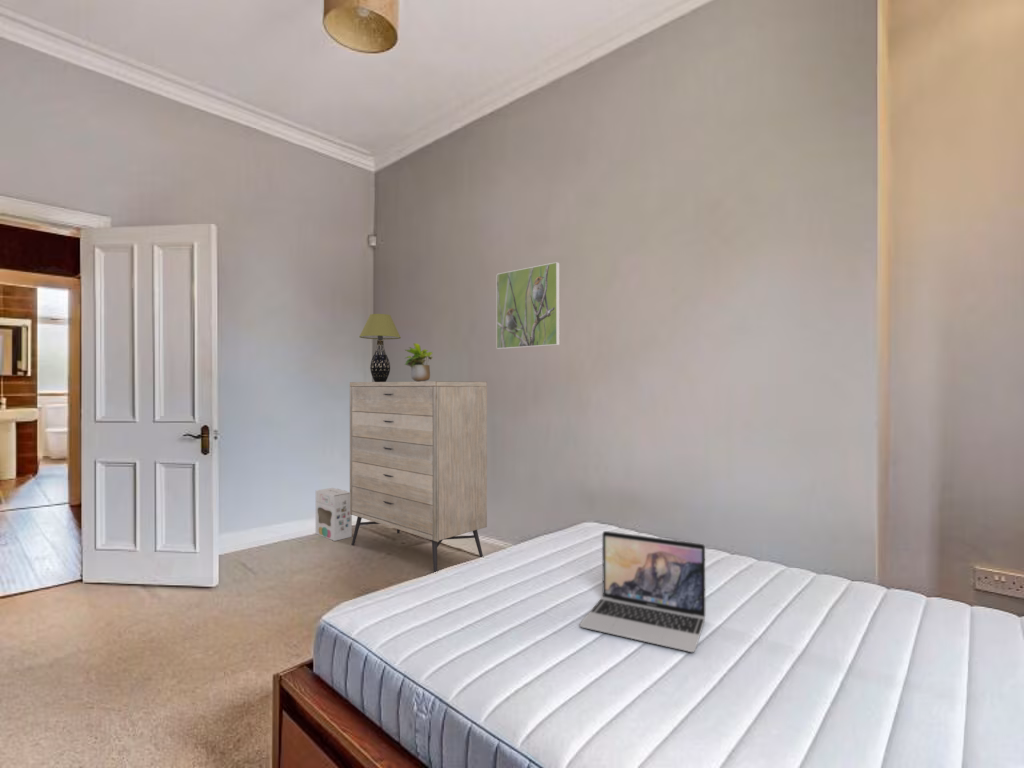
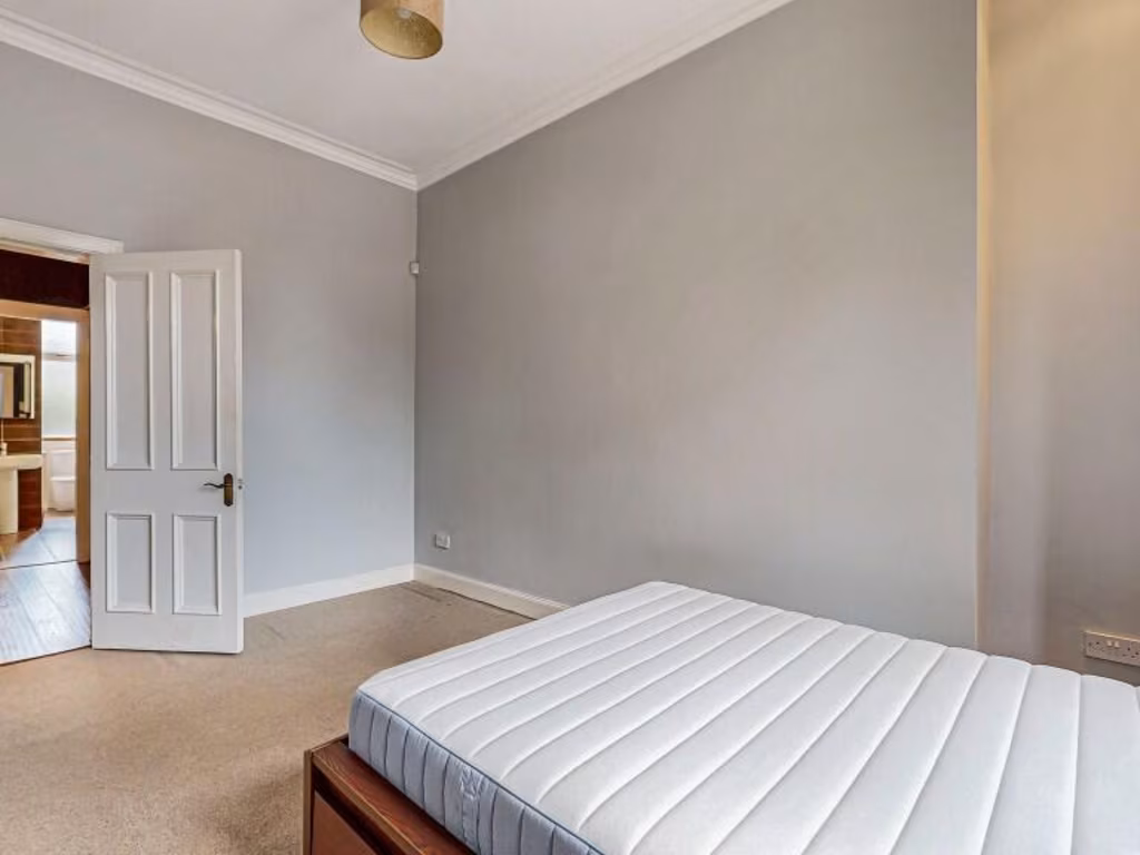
- cardboard box [315,487,353,542]
- table lamp [358,313,402,382]
- laptop [579,530,706,653]
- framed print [495,261,561,350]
- dresser [349,380,488,573]
- potted plant [404,342,433,382]
